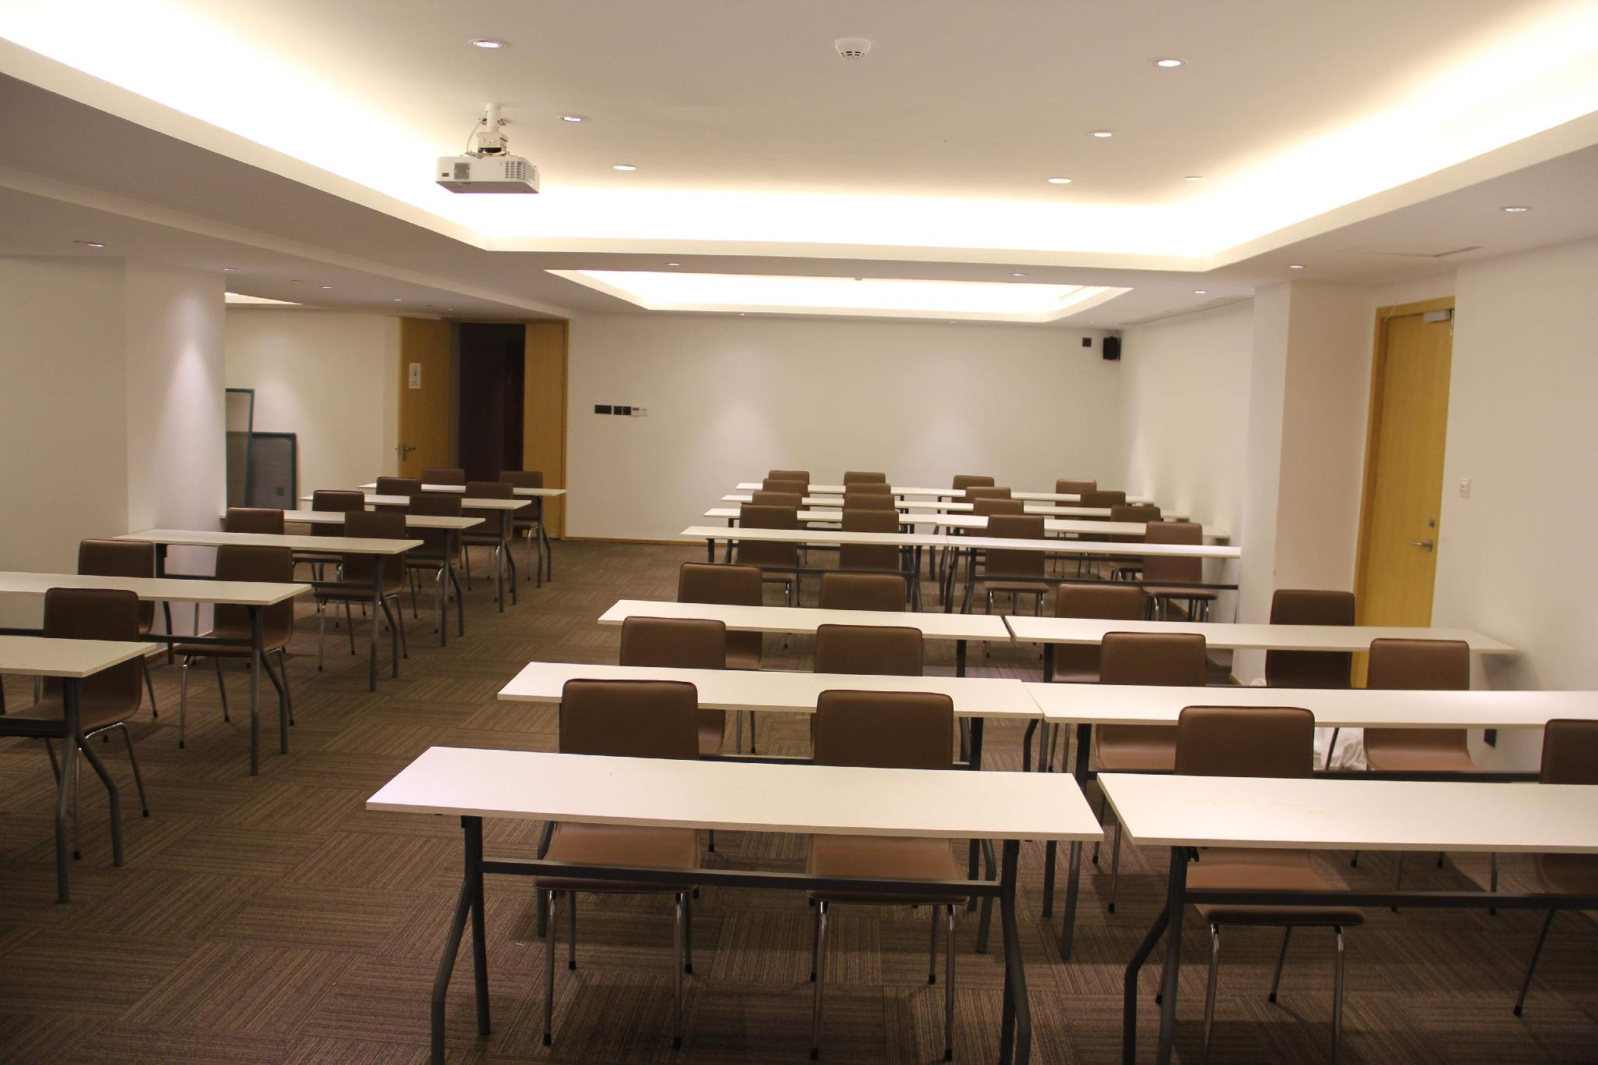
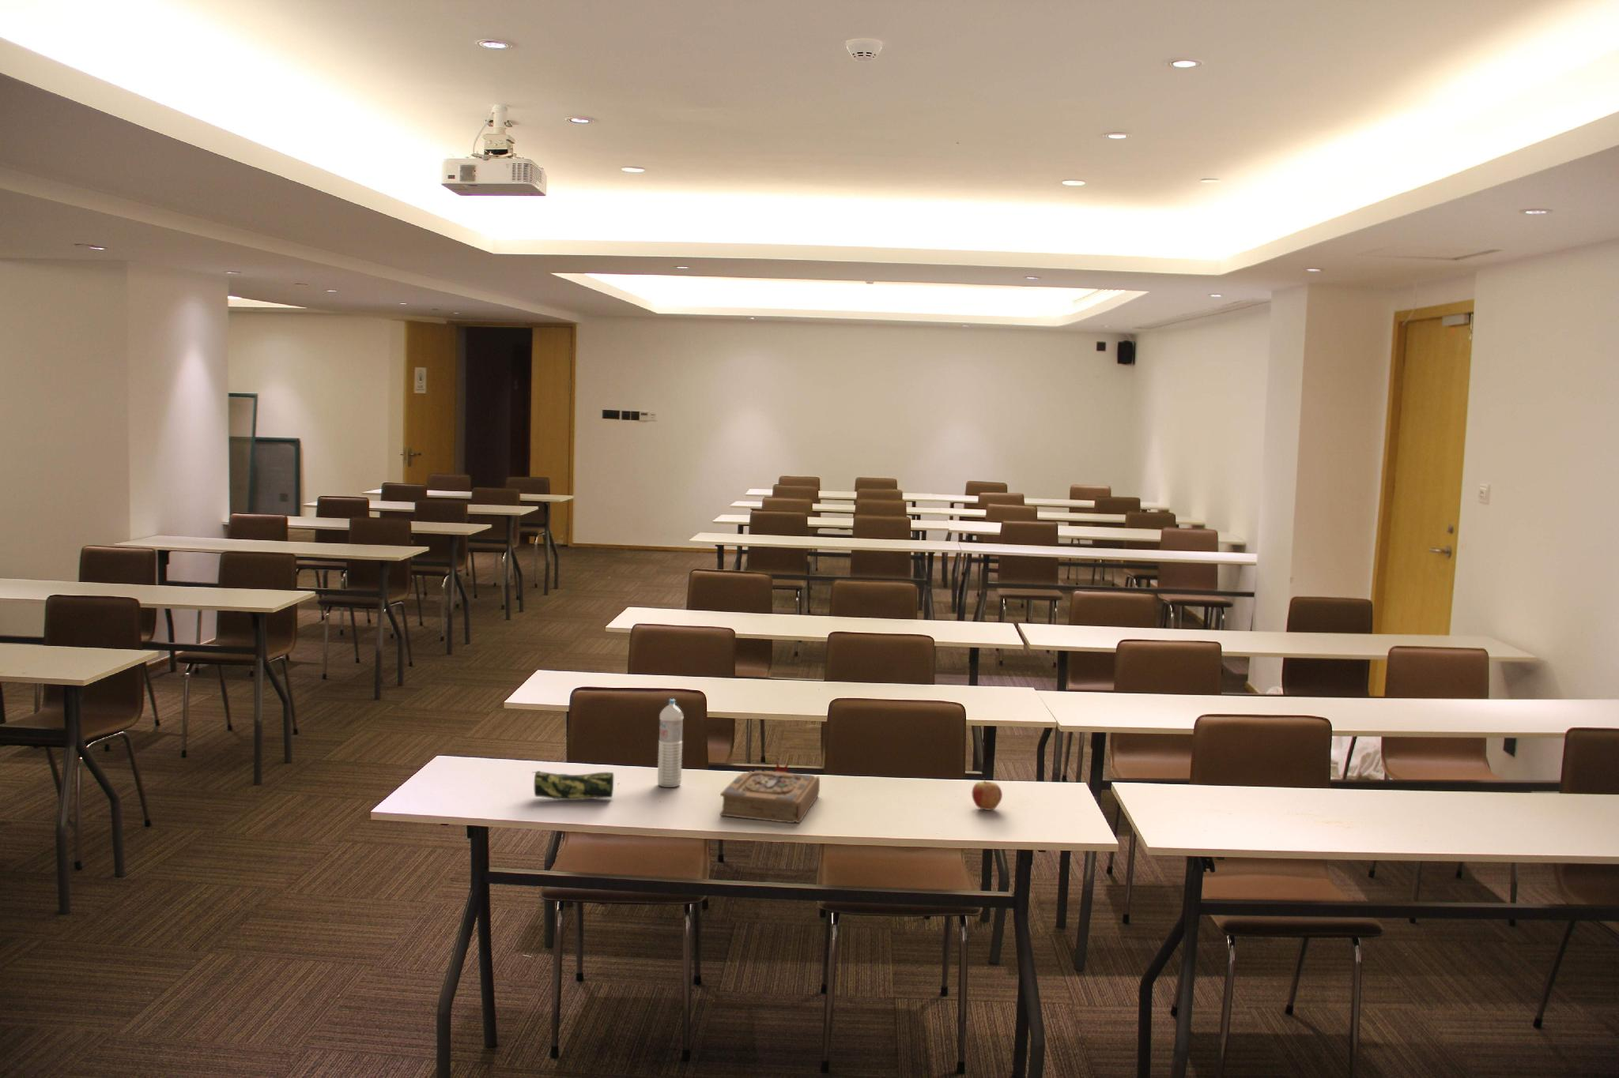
+ pencil case [531,770,614,801]
+ book [720,760,821,824]
+ fruit [970,777,1003,811]
+ water bottle [657,698,685,788]
